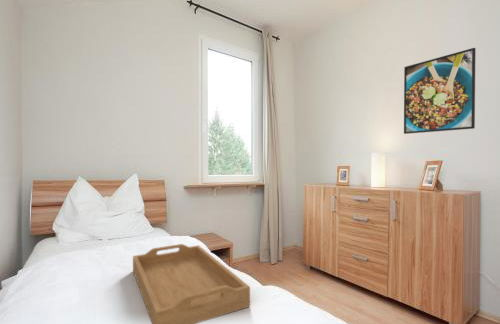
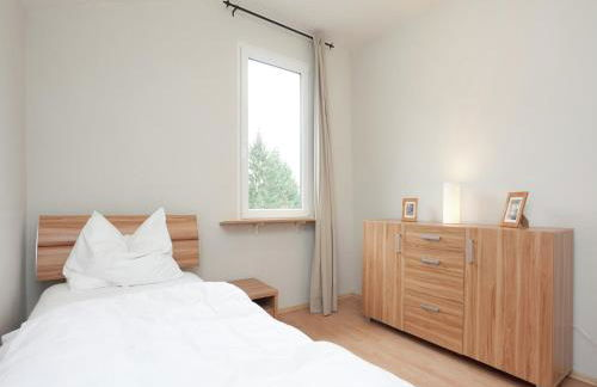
- serving tray [132,243,251,324]
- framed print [403,47,477,135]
